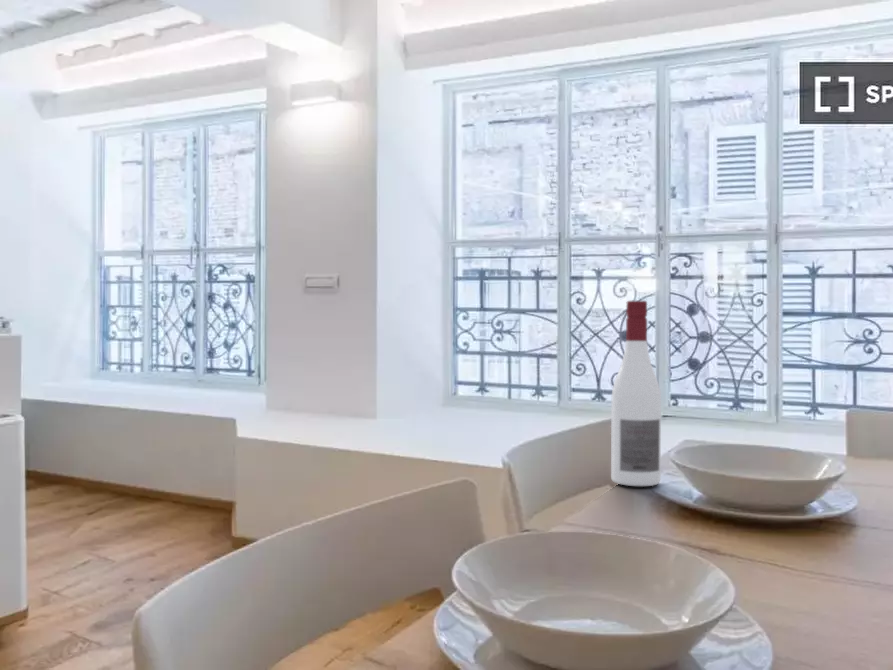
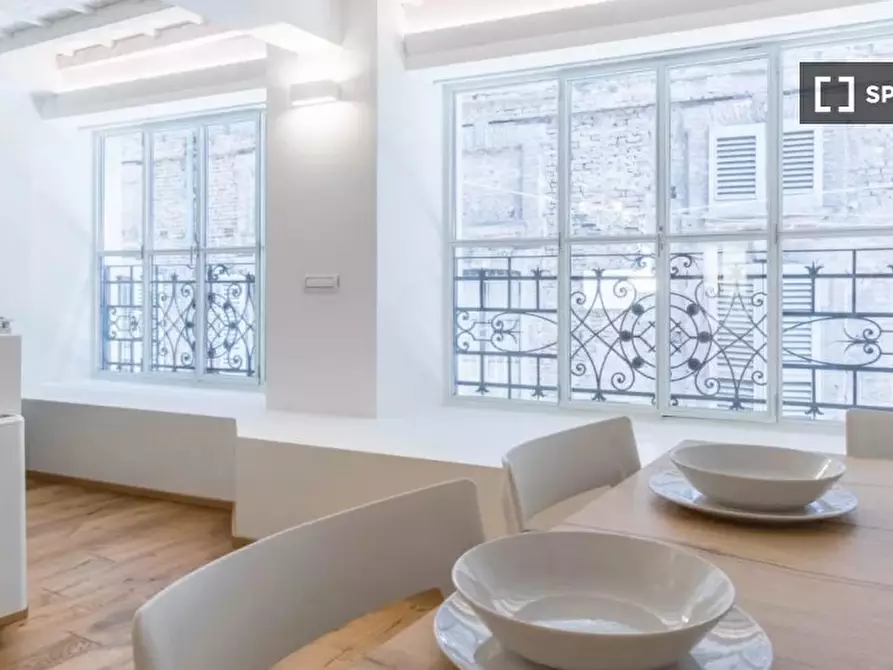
- alcohol [610,300,662,487]
